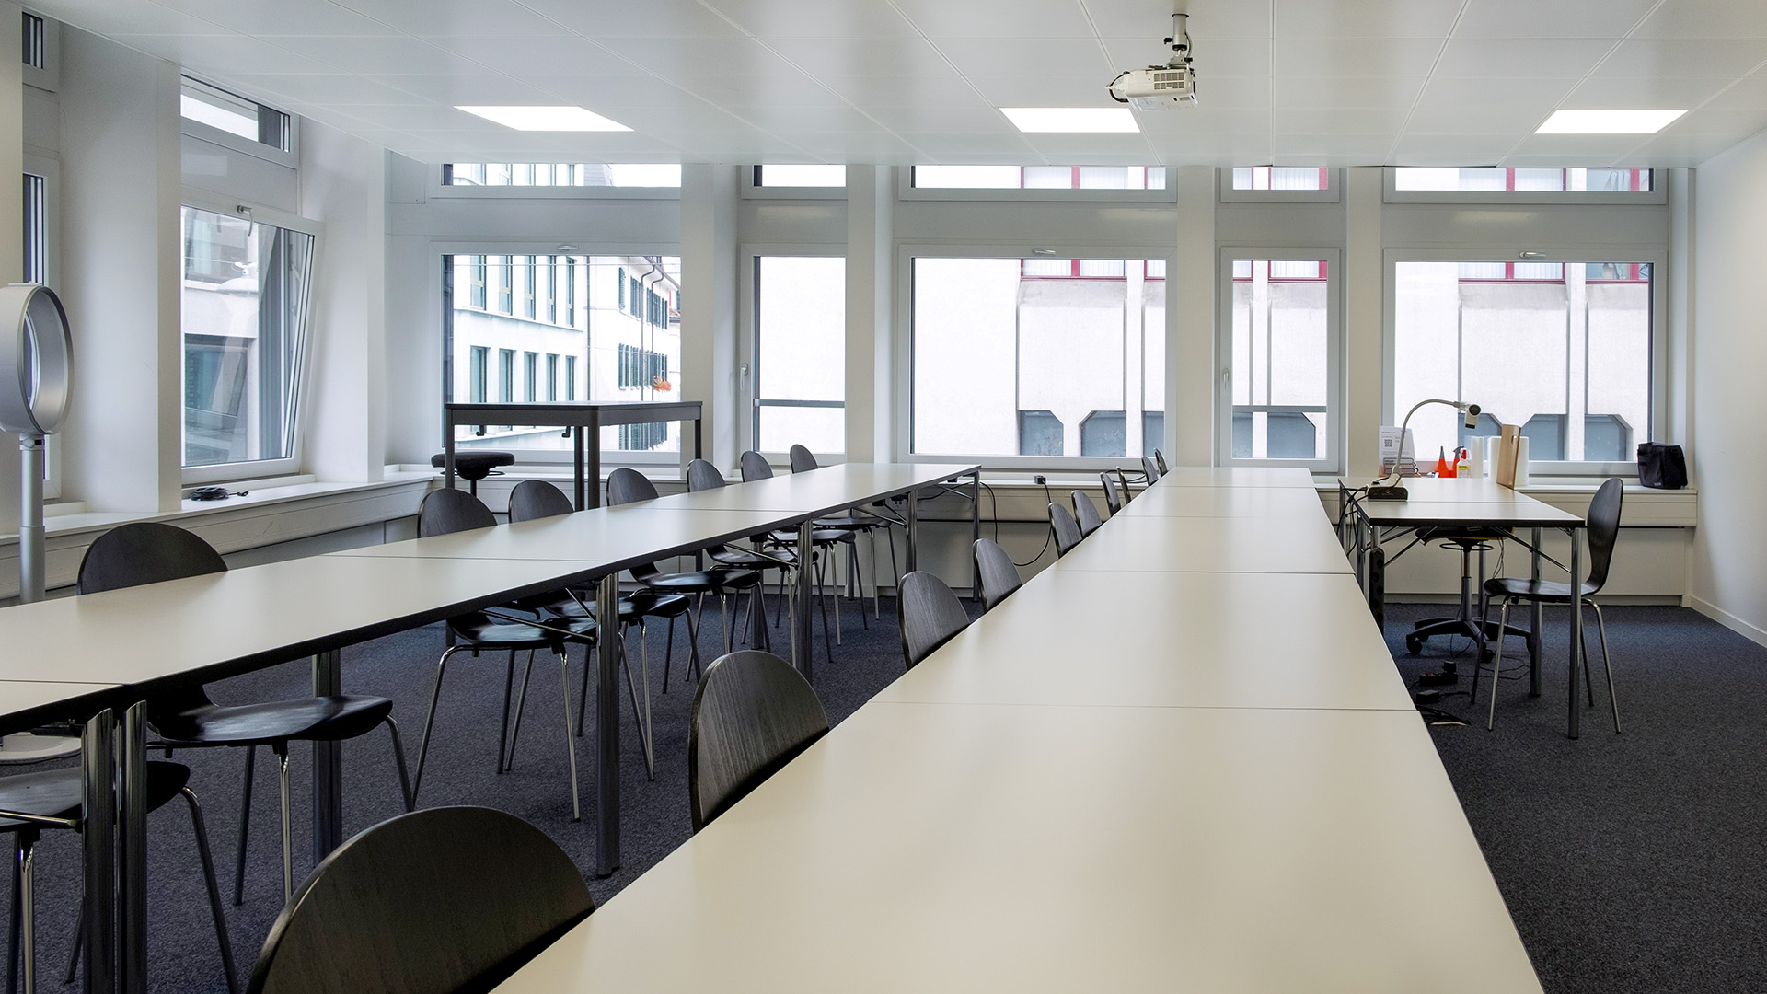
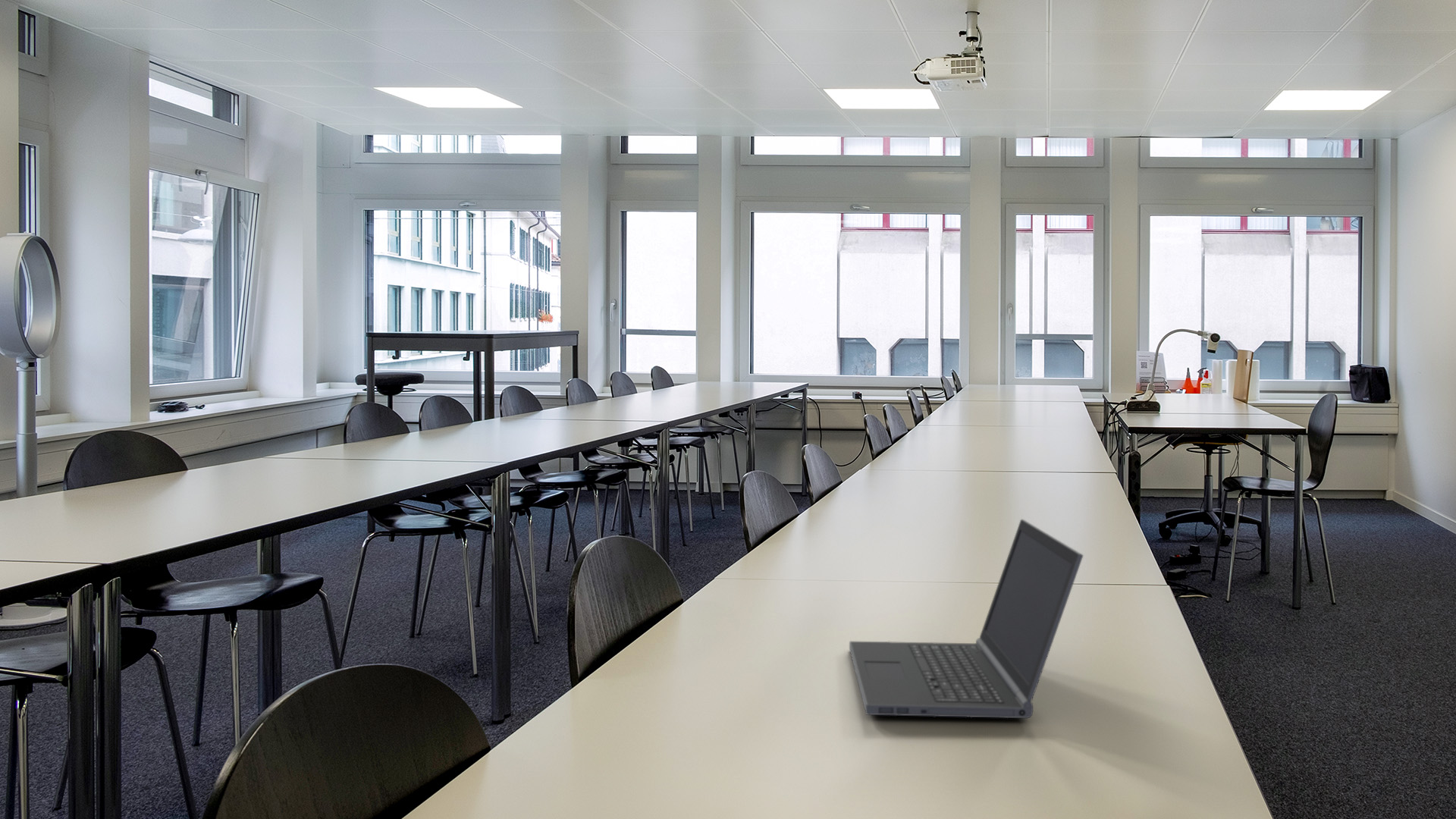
+ laptop computer [849,518,1084,719]
